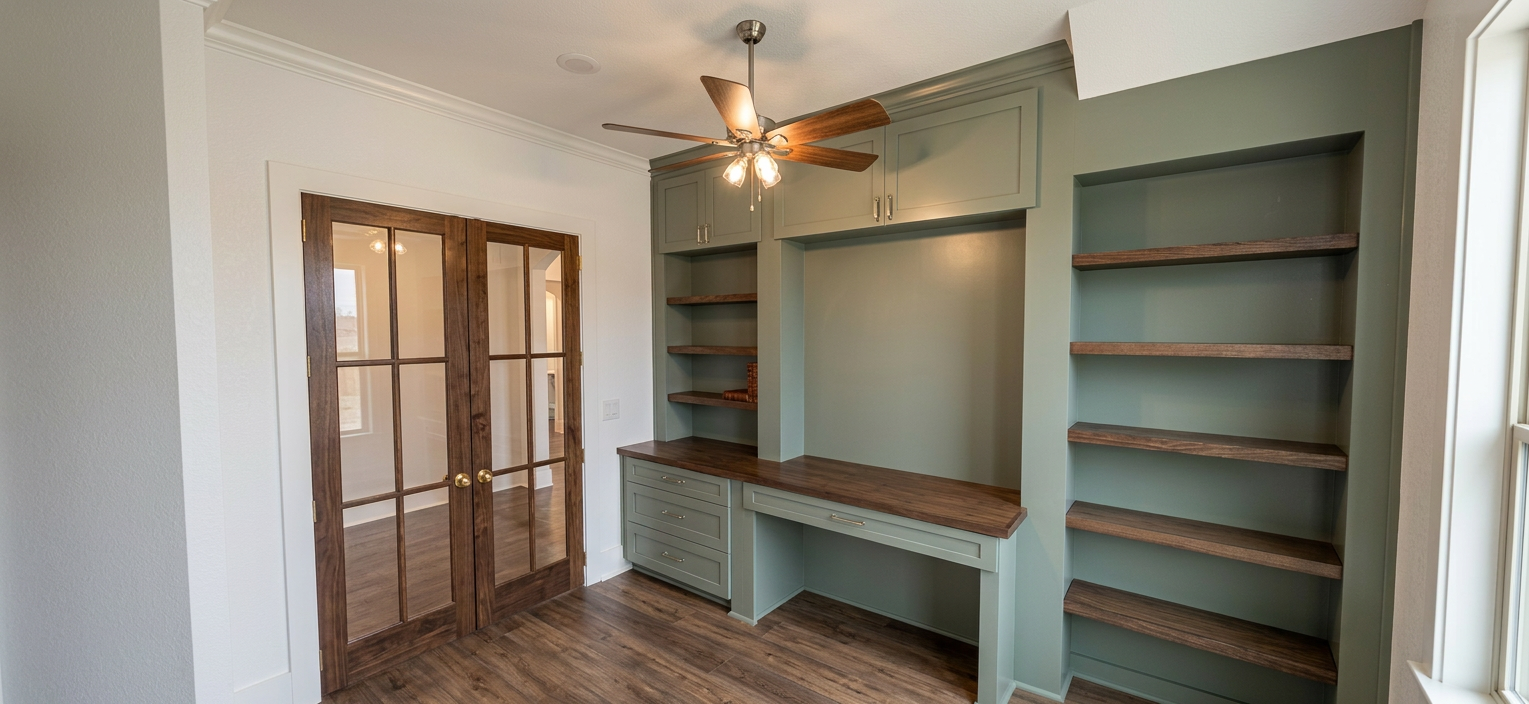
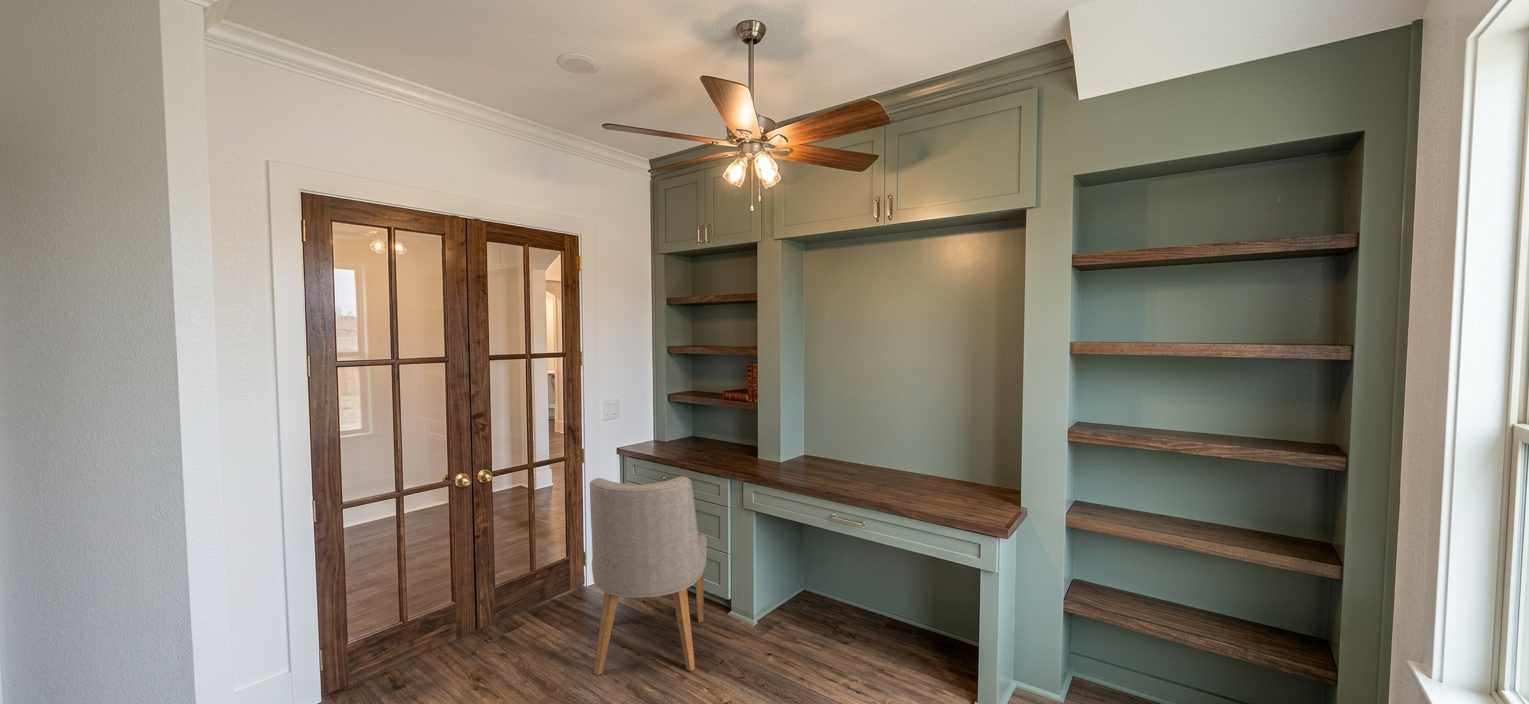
+ chair [589,475,708,677]
